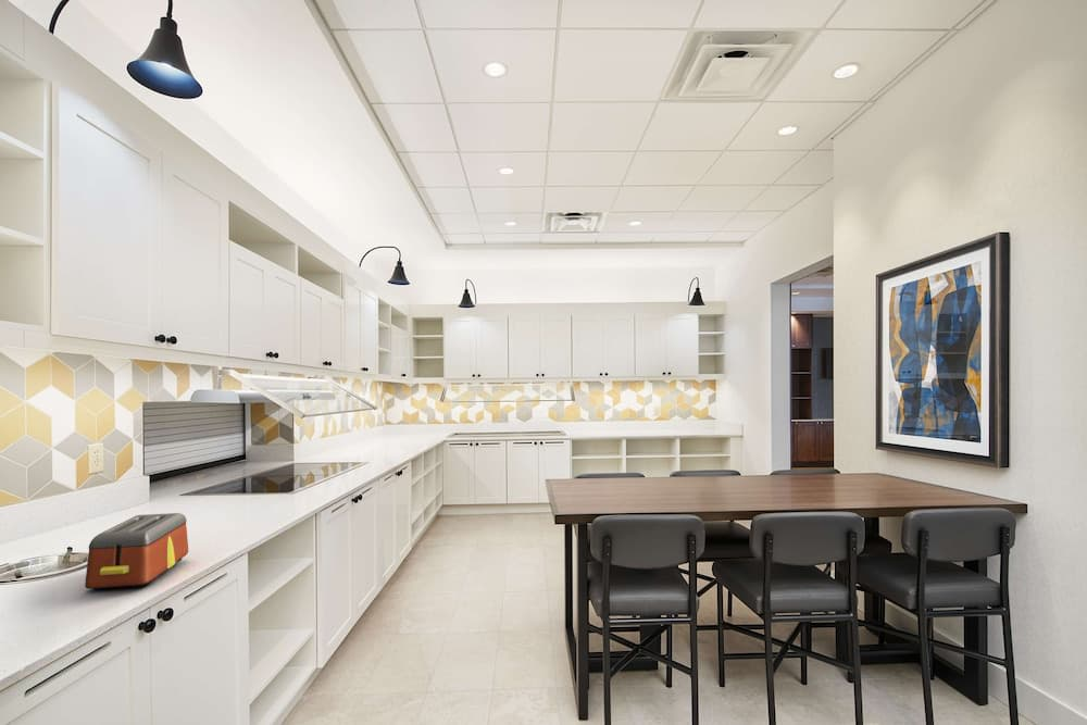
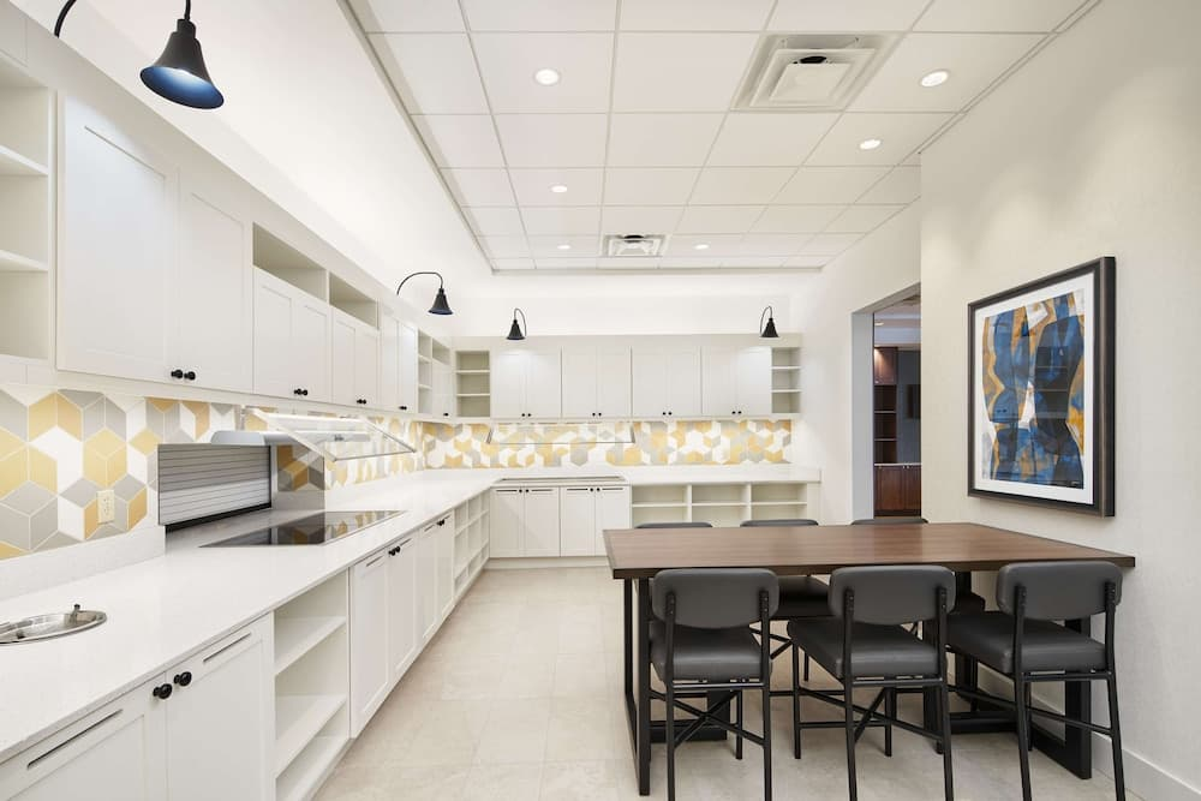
- toaster [84,512,189,591]
